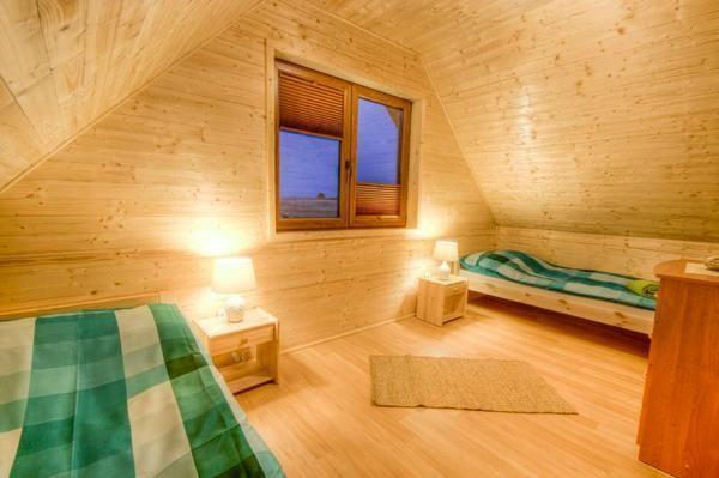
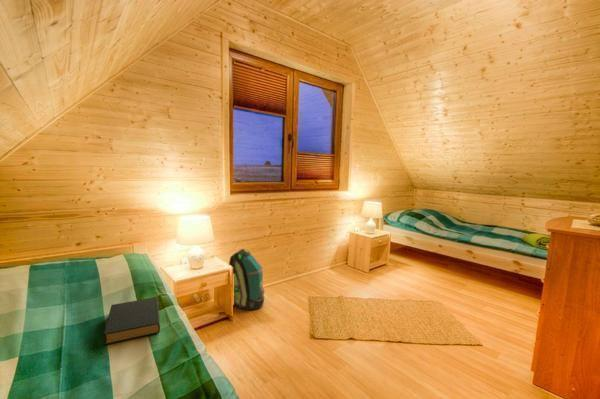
+ backpack [228,248,265,311]
+ hardback book [103,296,161,346]
